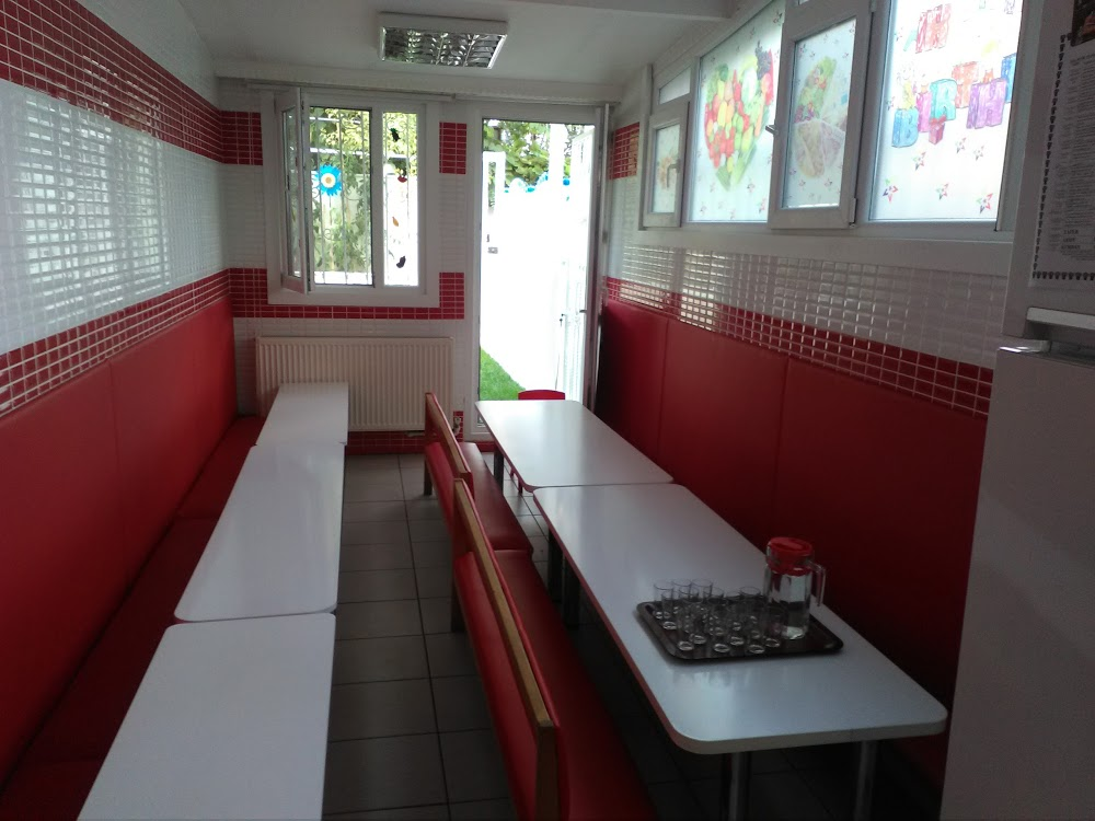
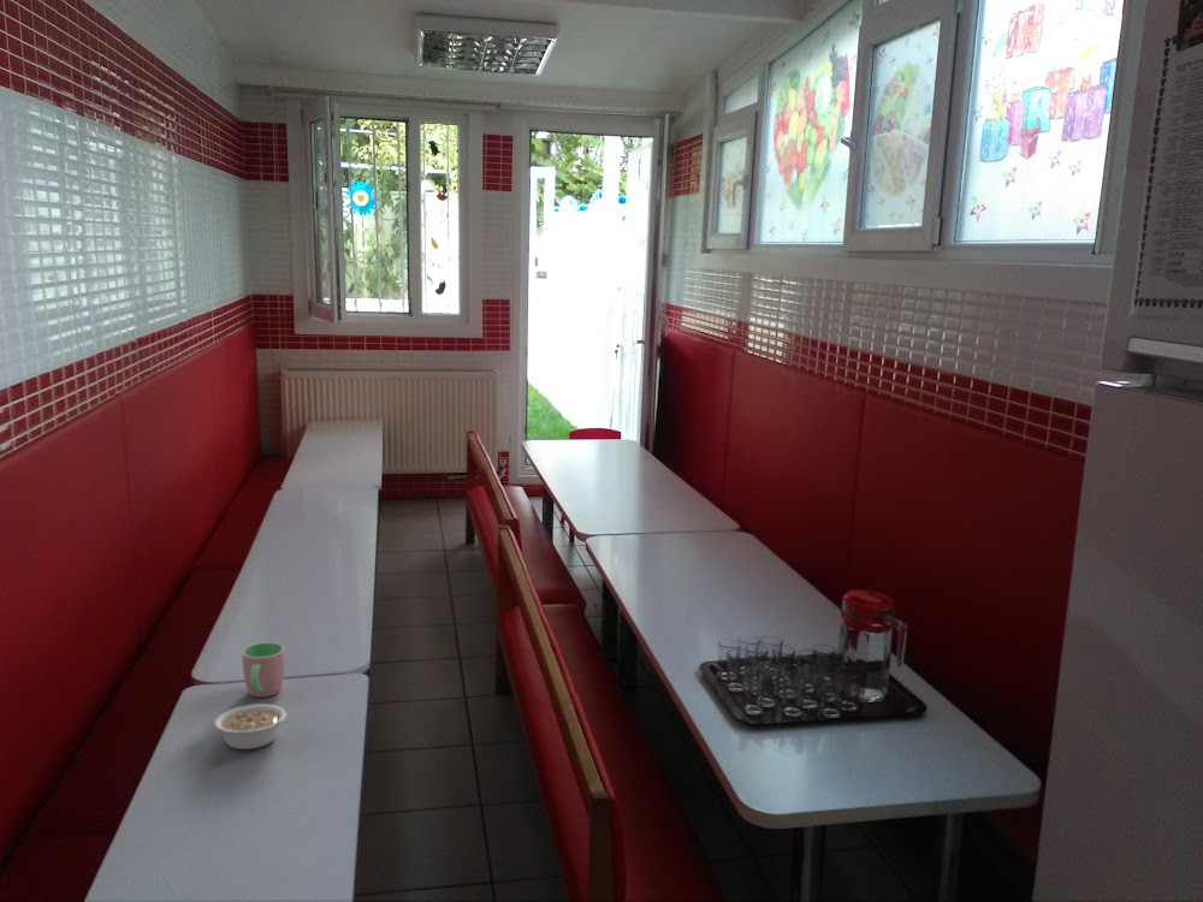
+ cup [241,641,285,699]
+ legume [213,702,291,750]
